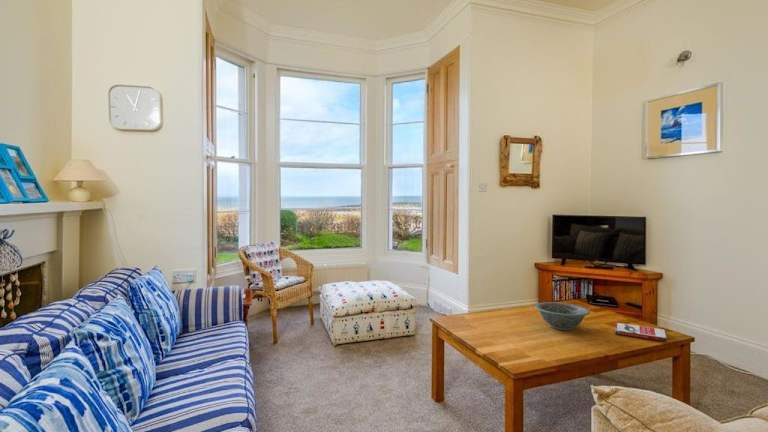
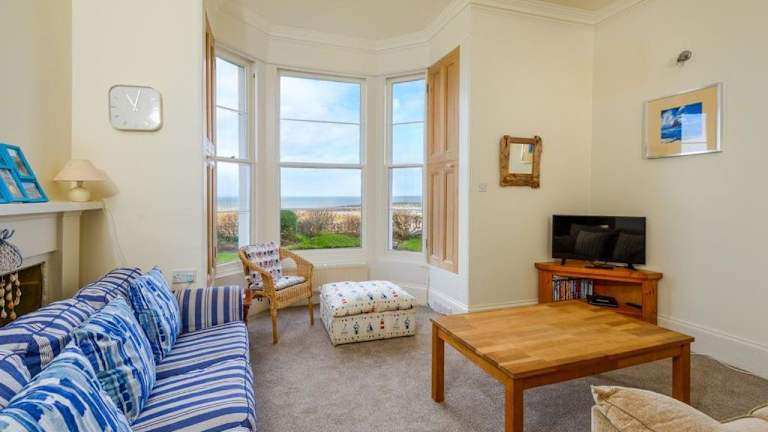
- book [614,322,668,343]
- decorative bowl [534,301,591,331]
